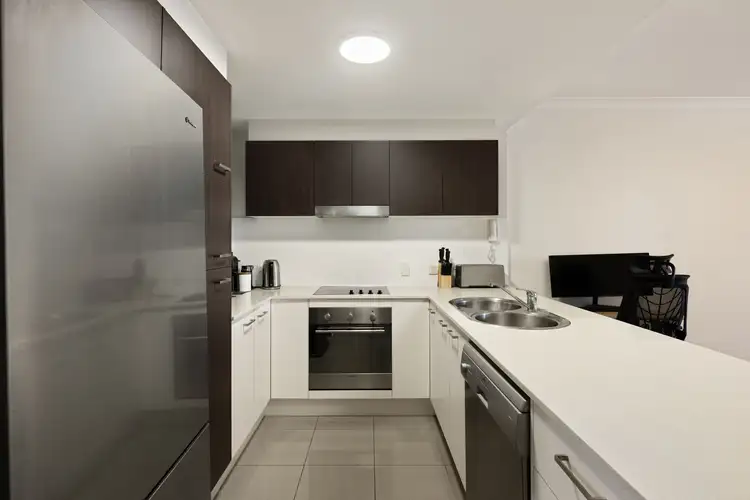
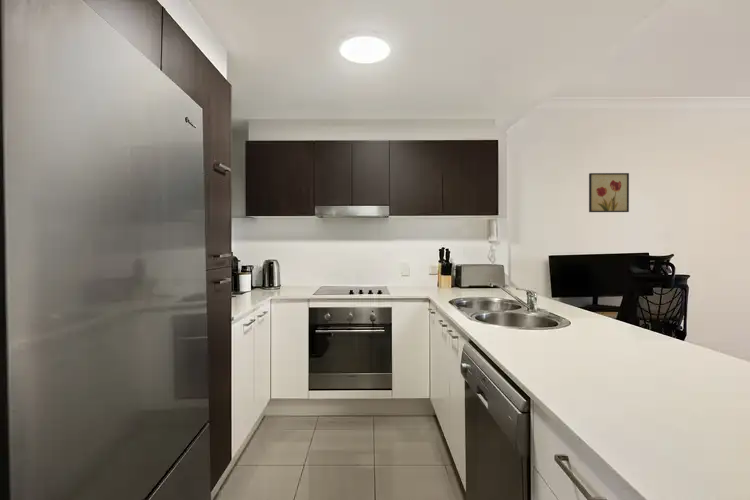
+ wall art [588,172,630,213]
